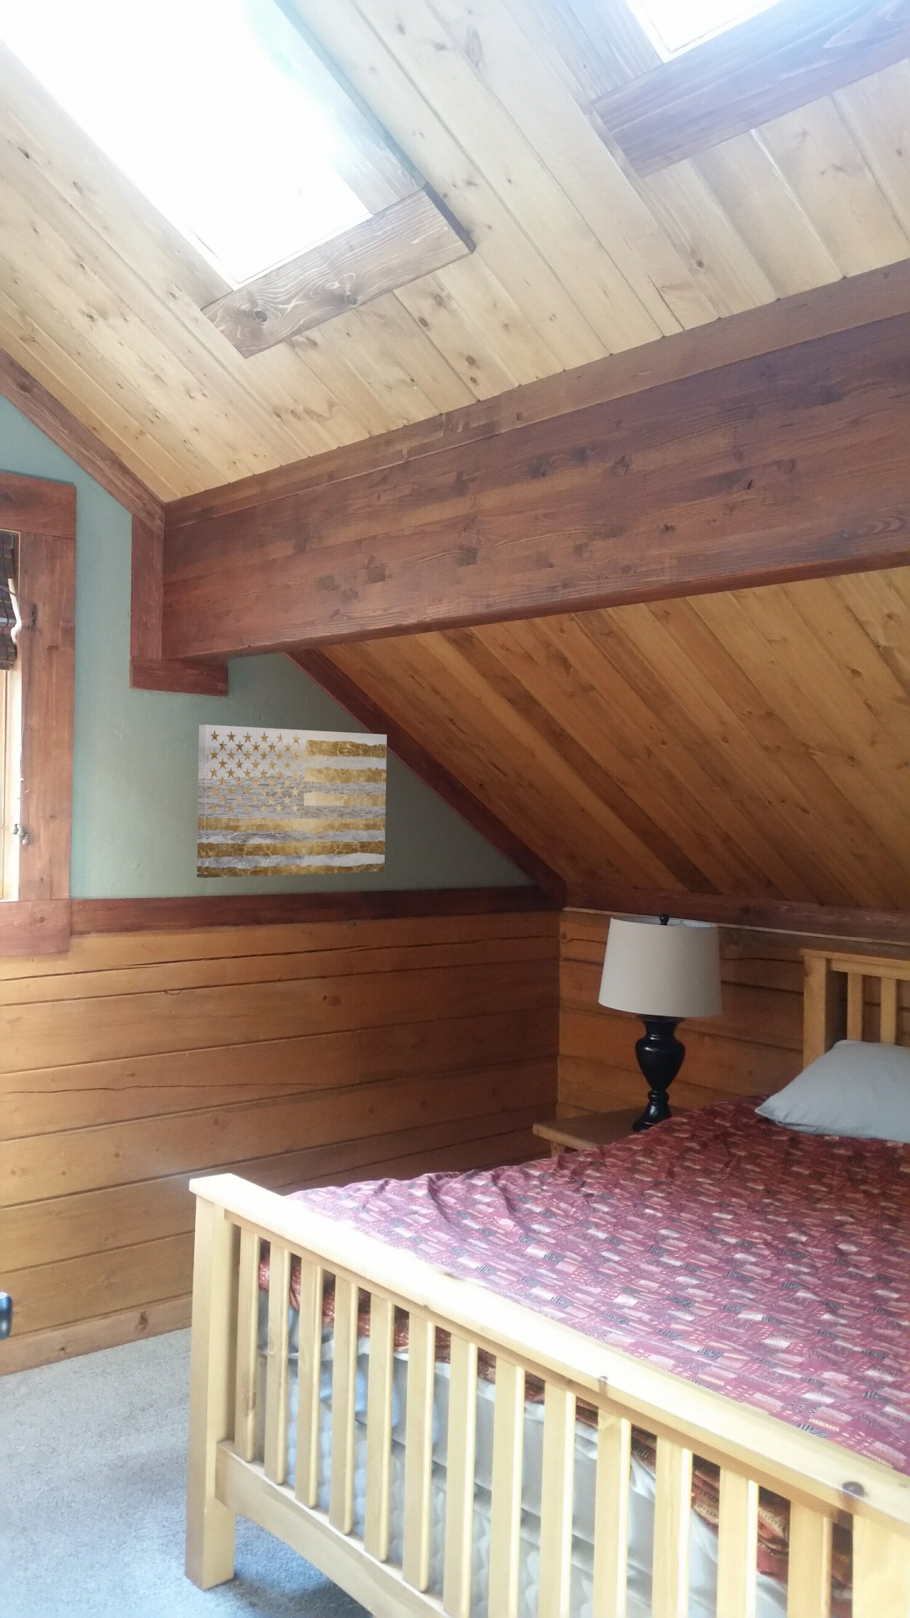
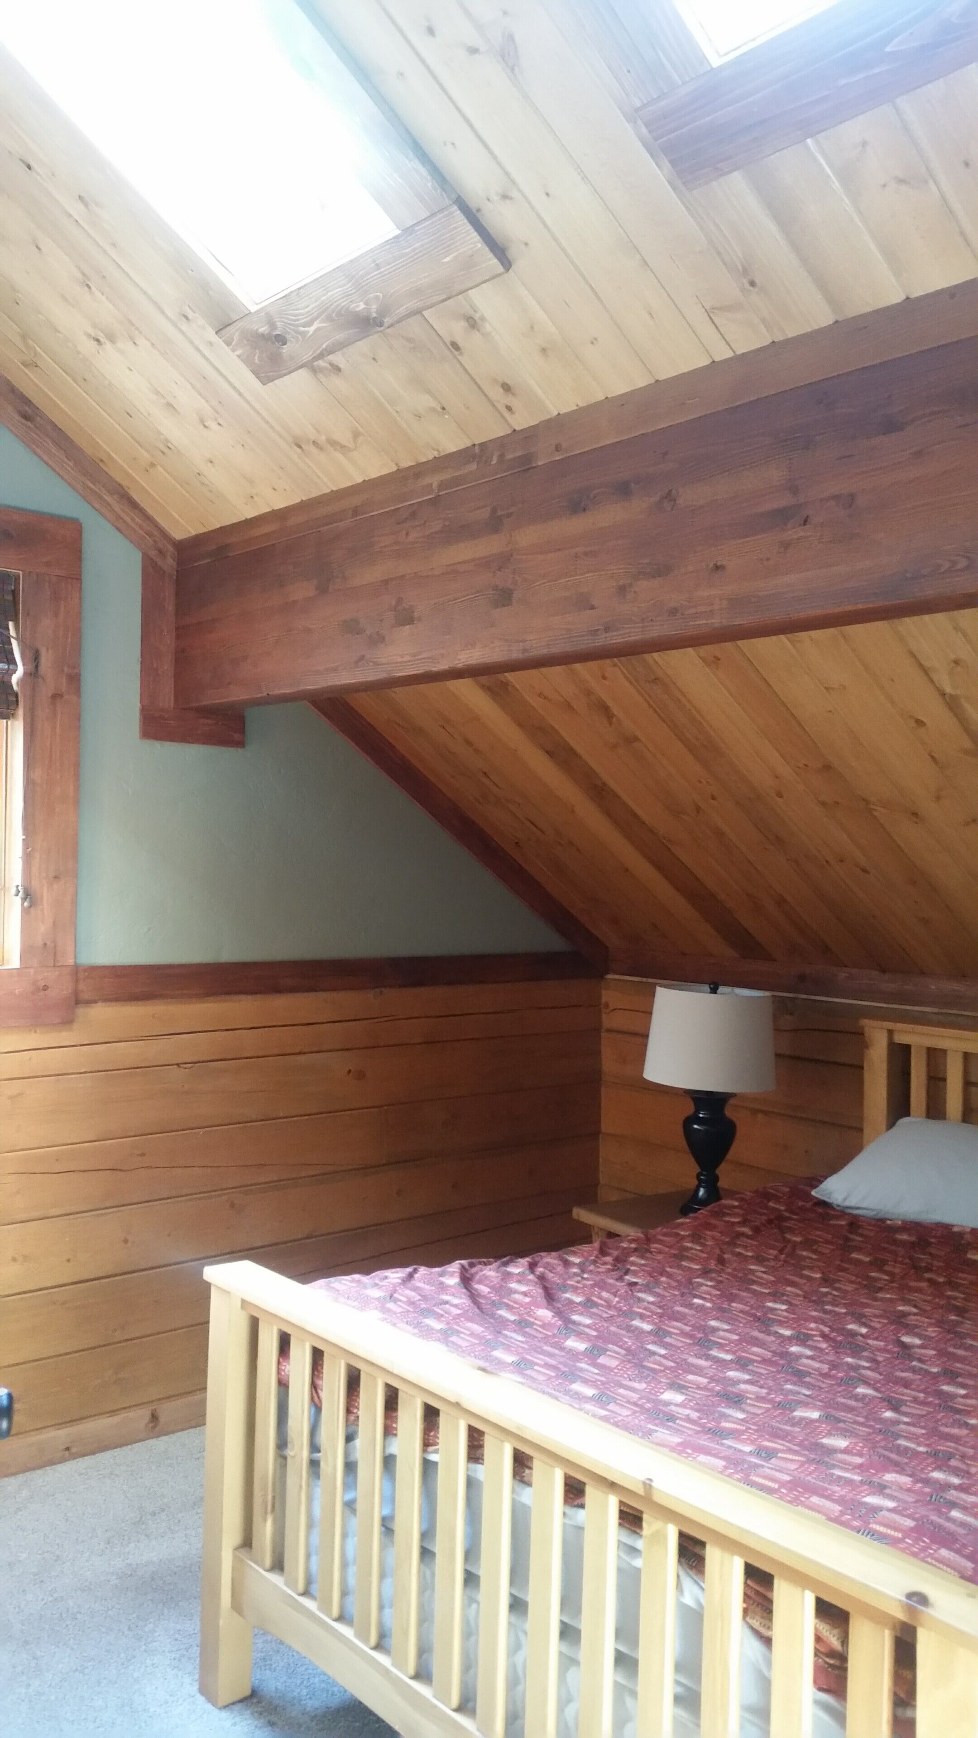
- wall art [197,725,387,879]
